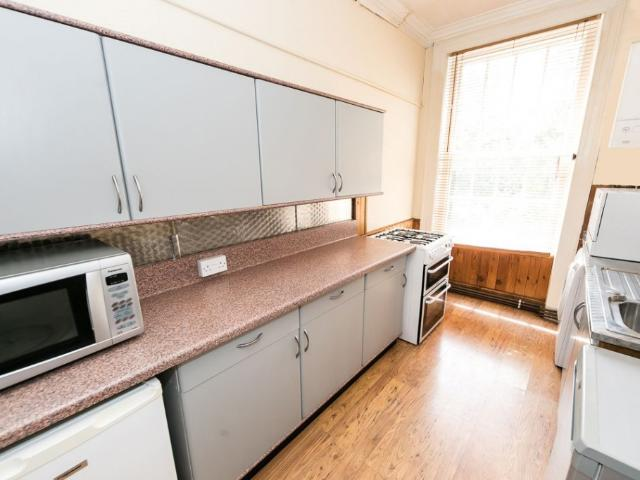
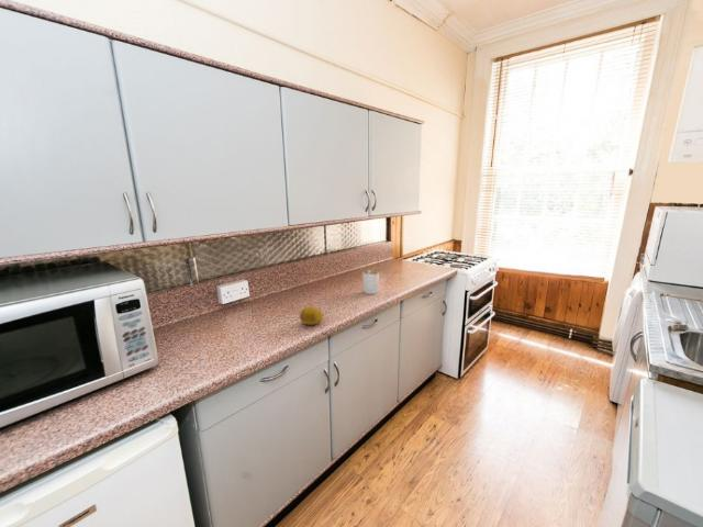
+ fruit [299,305,324,326]
+ utensil holder [360,260,386,295]
